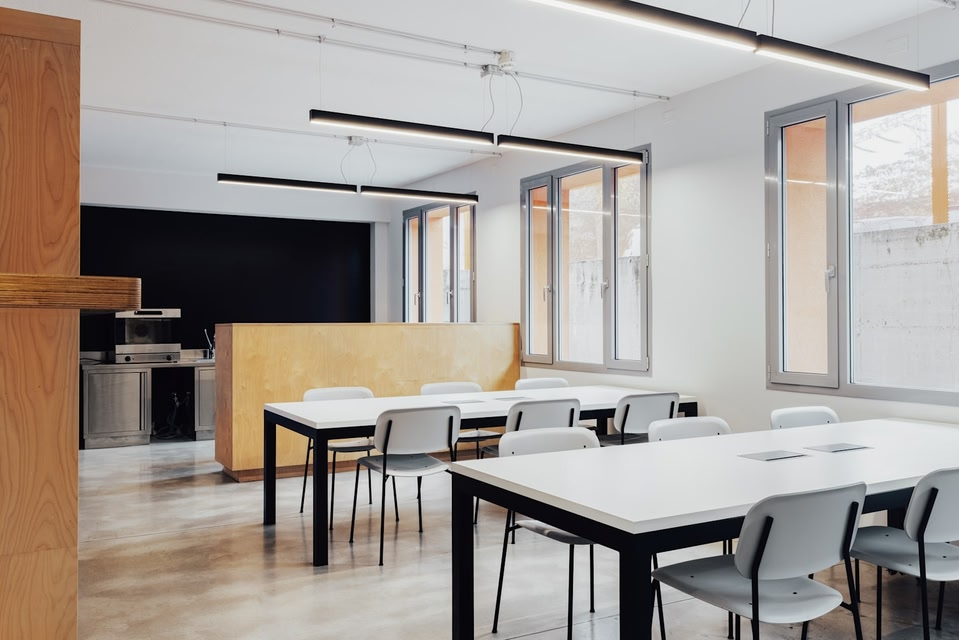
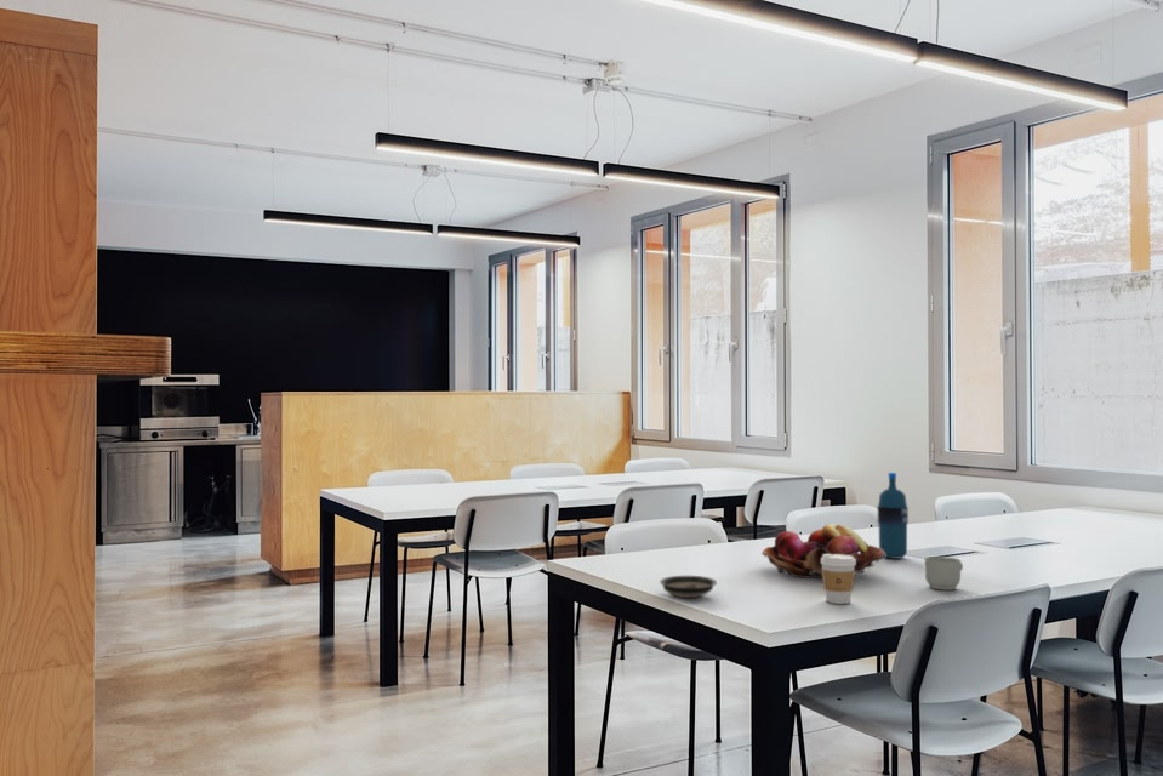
+ coffee cup [821,554,856,605]
+ water bottle [877,472,910,560]
+ saucer [659,575,718,599]
+ fruit basket [760,523,885,580]
+ mug [924,555,964,592]
